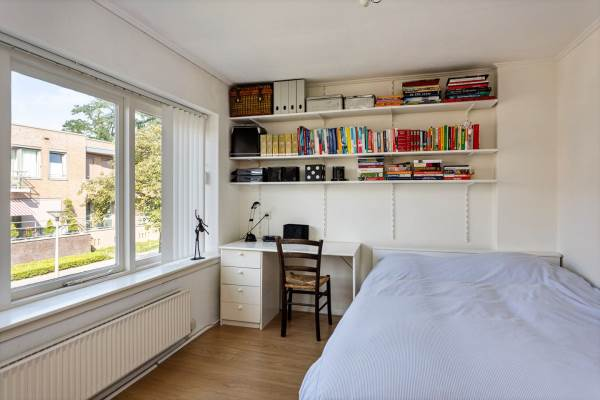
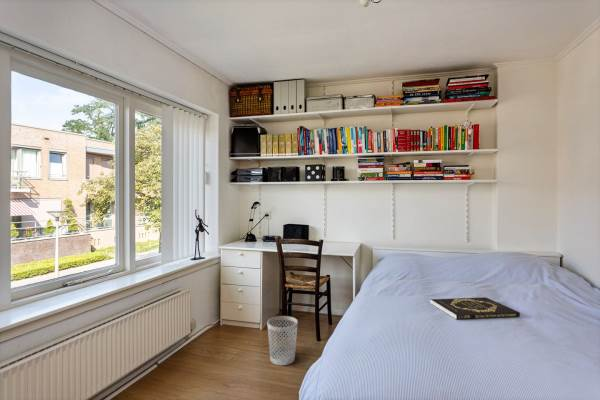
+ book [429,296,521,320]
+ wastebasket [266,315,299,366]
